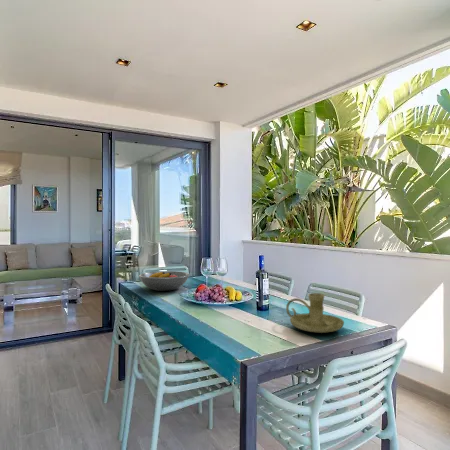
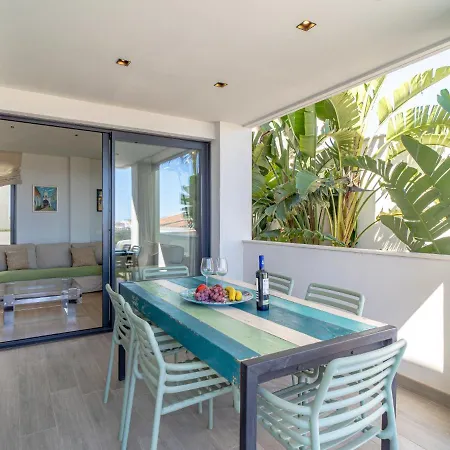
- candle holder [285,292,345,334]
- fruit bowl [138,270,190,292]
